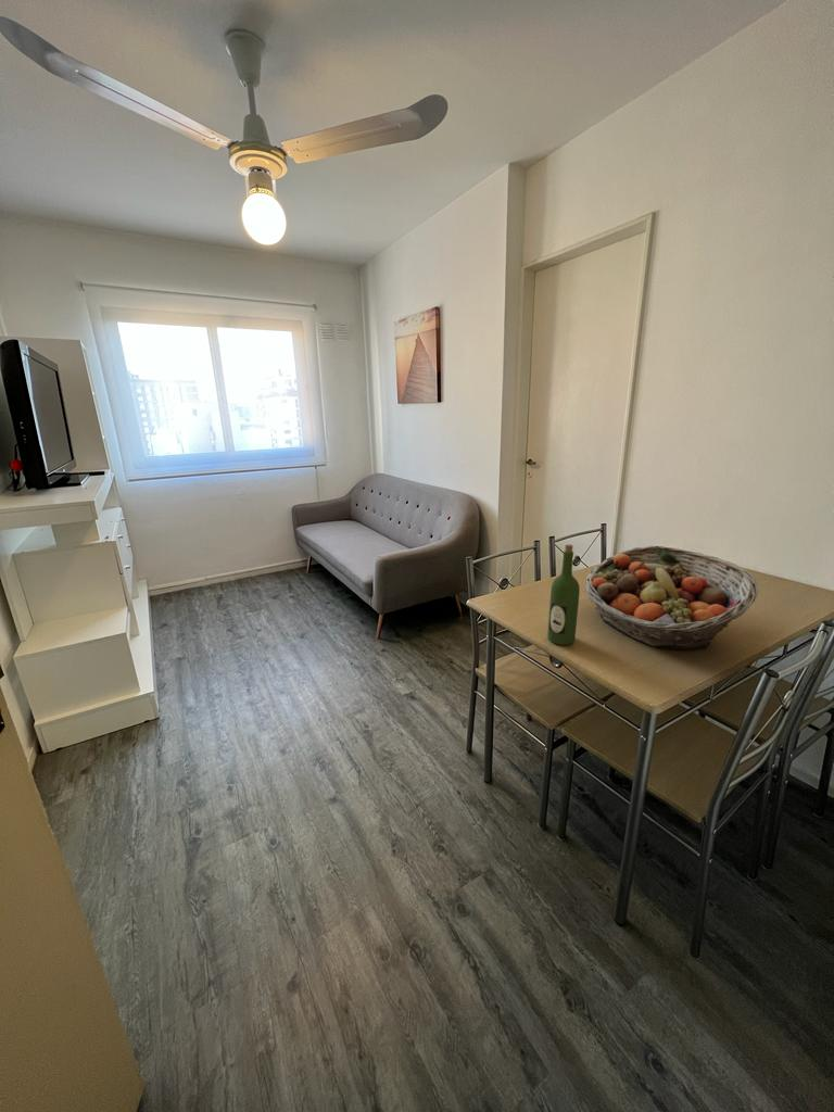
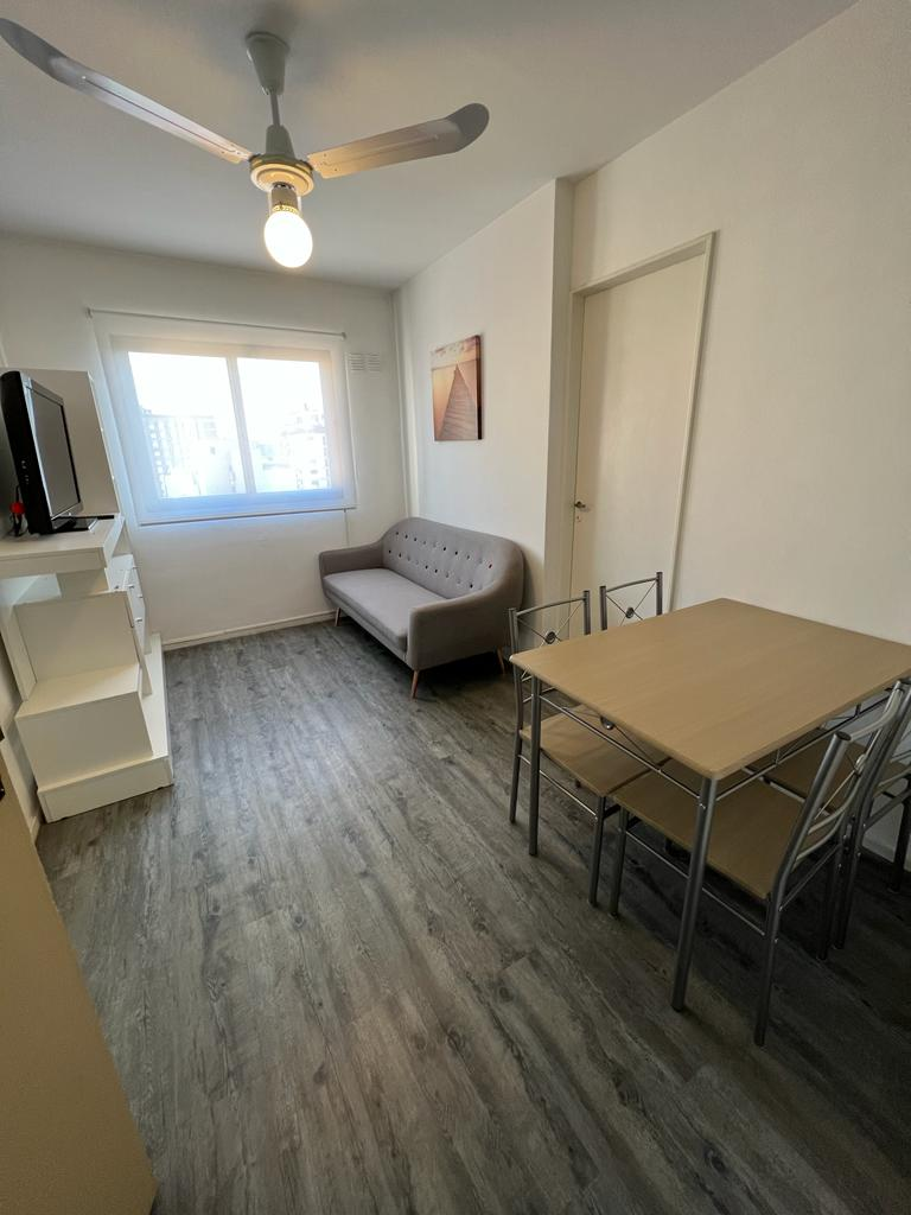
- wine bottle [546,543,581,646]
- fruit basket [584,545,759,652]
